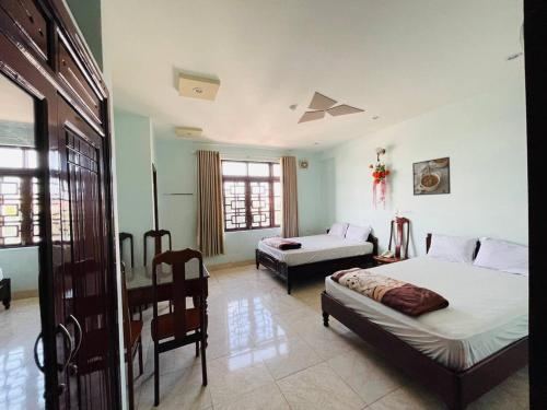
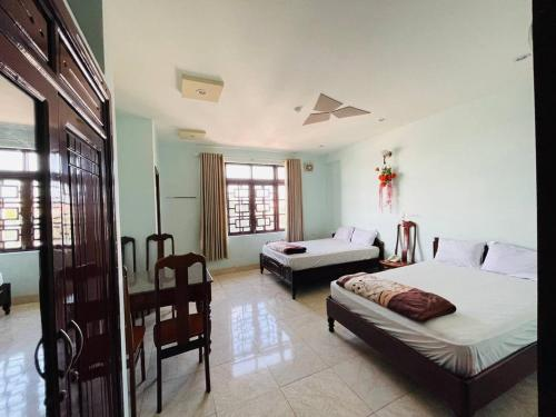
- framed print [411,156,452,197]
